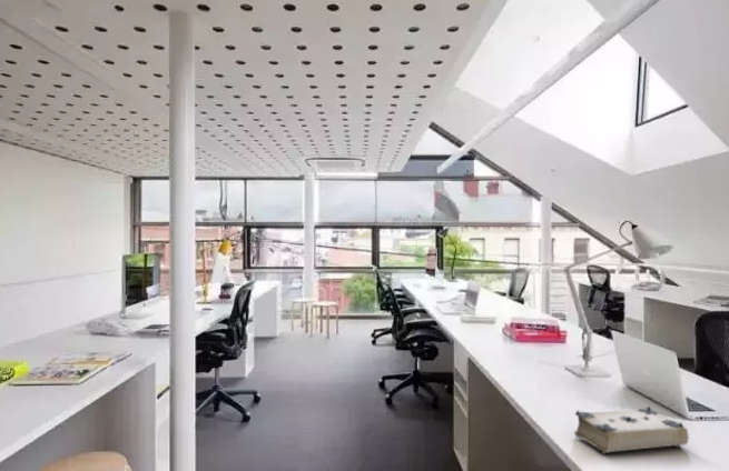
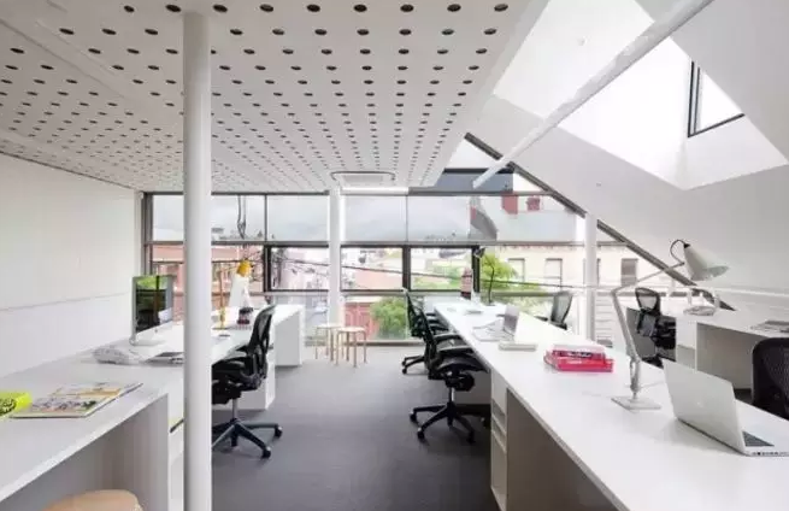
- book [573,405,690,455]
